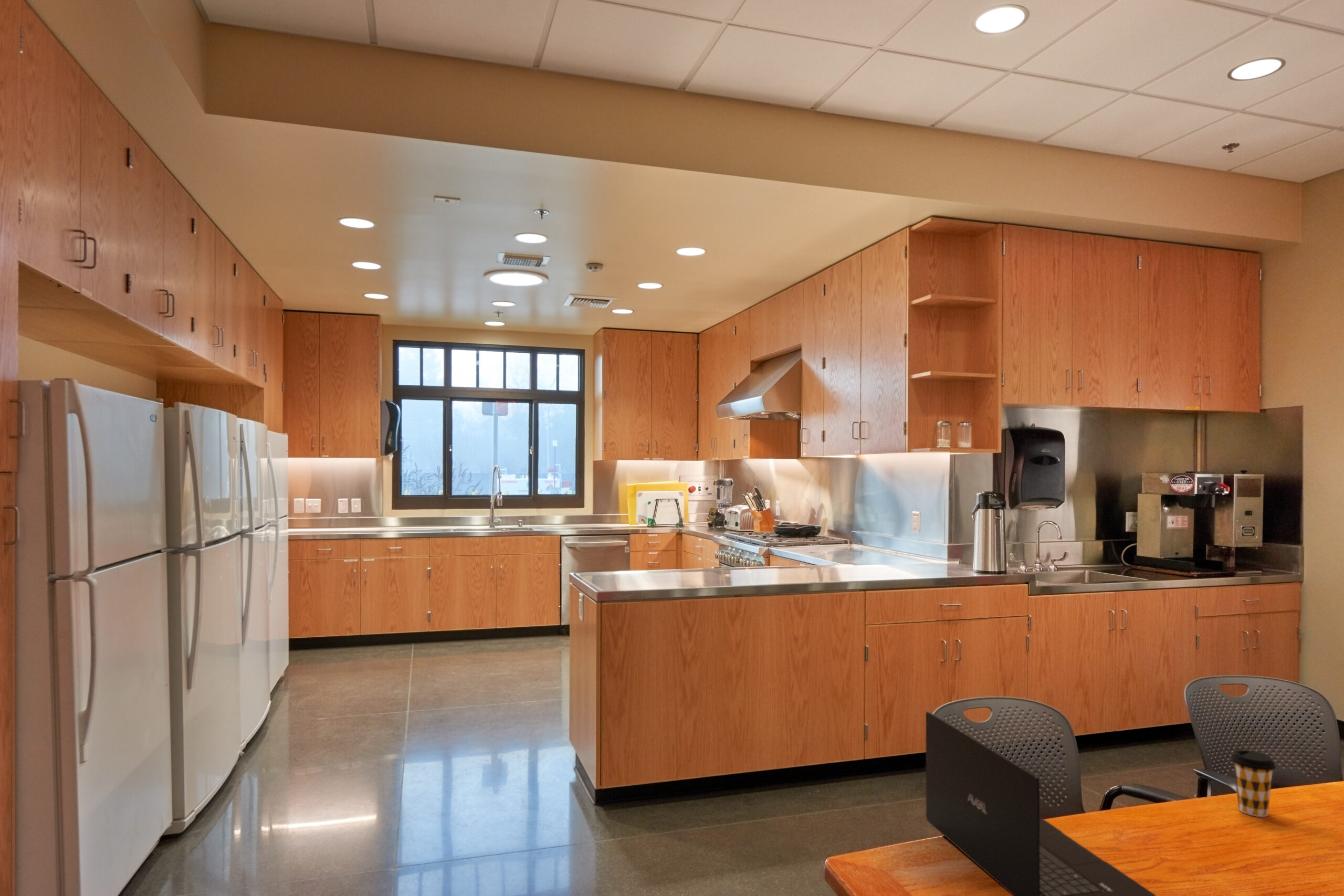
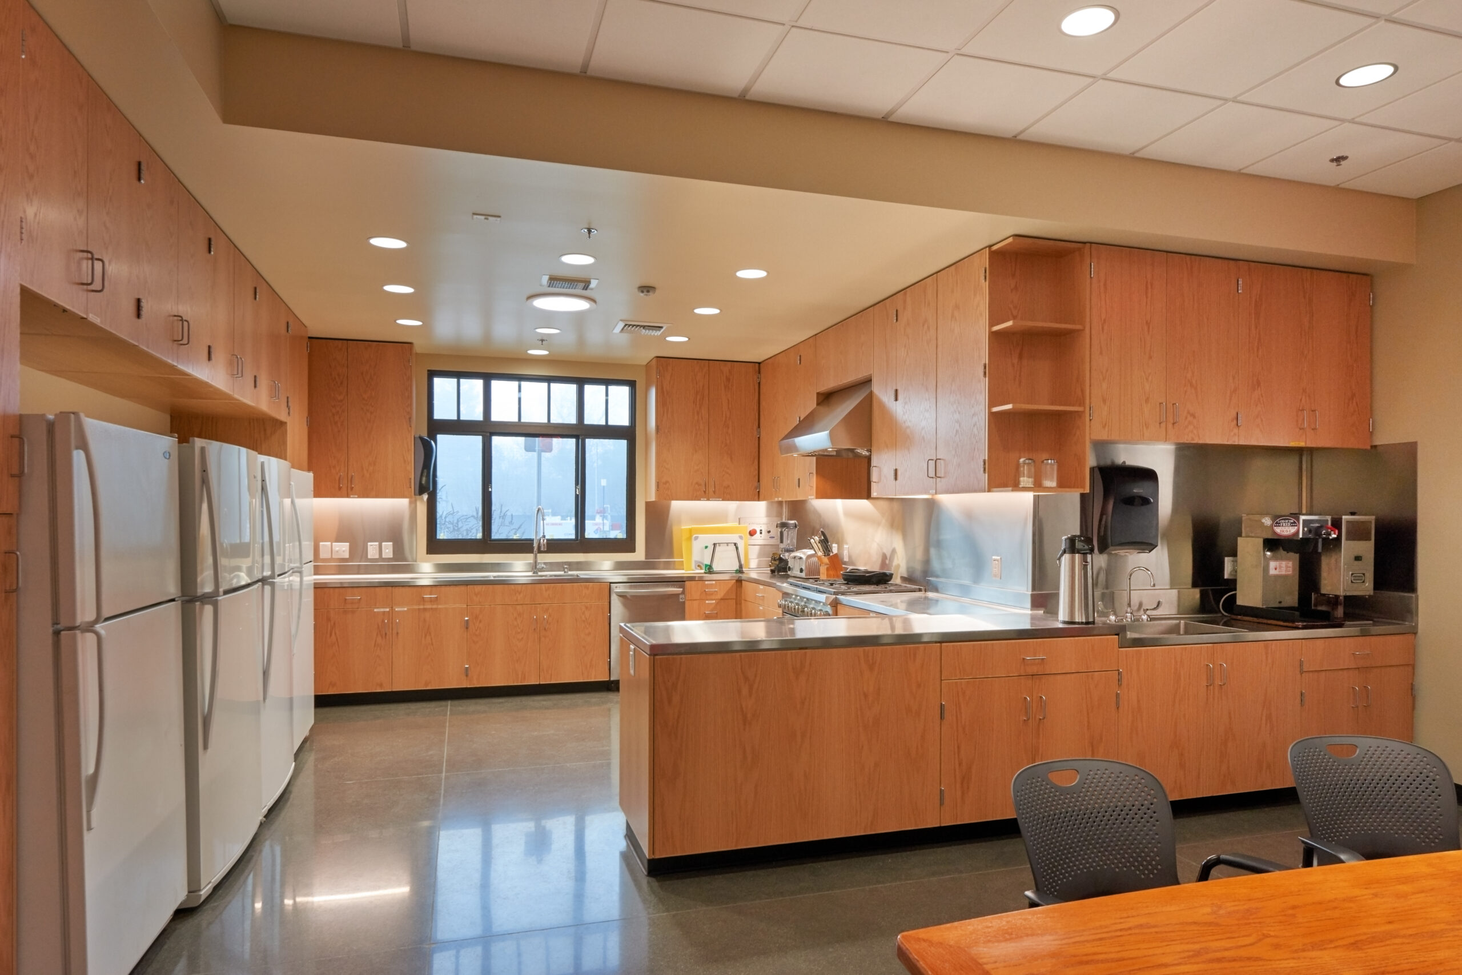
- coffee cup [1231,750,1276,817]
- laptop [925,711,1157,896]
